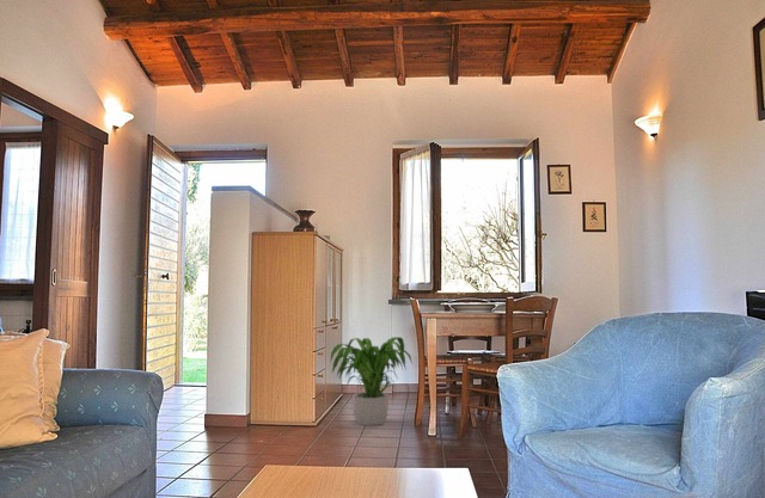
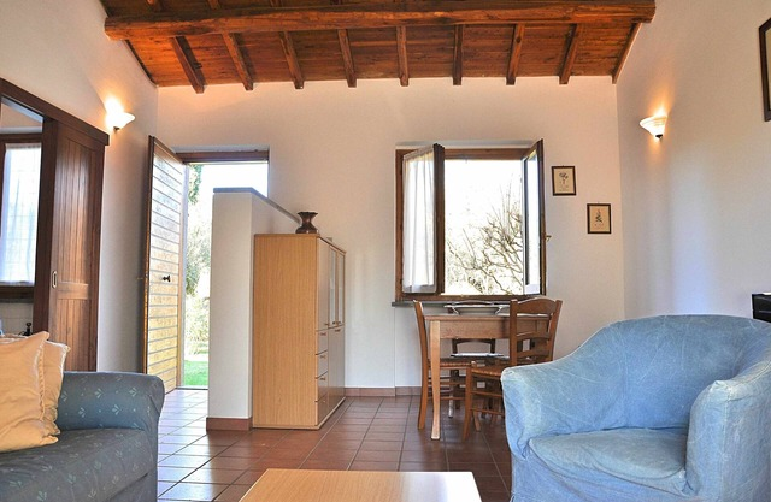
- potted plant [329,336,414,426]
